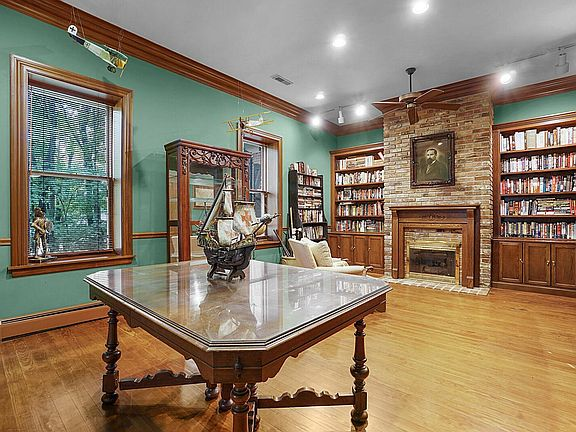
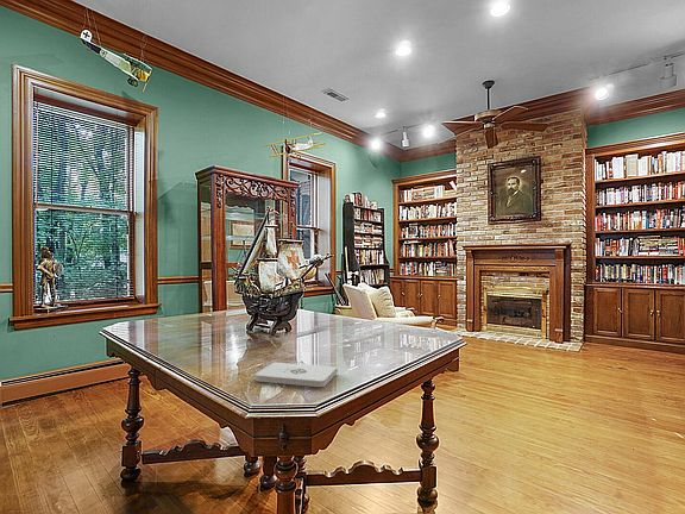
+ notepad [254,362,339,388]
